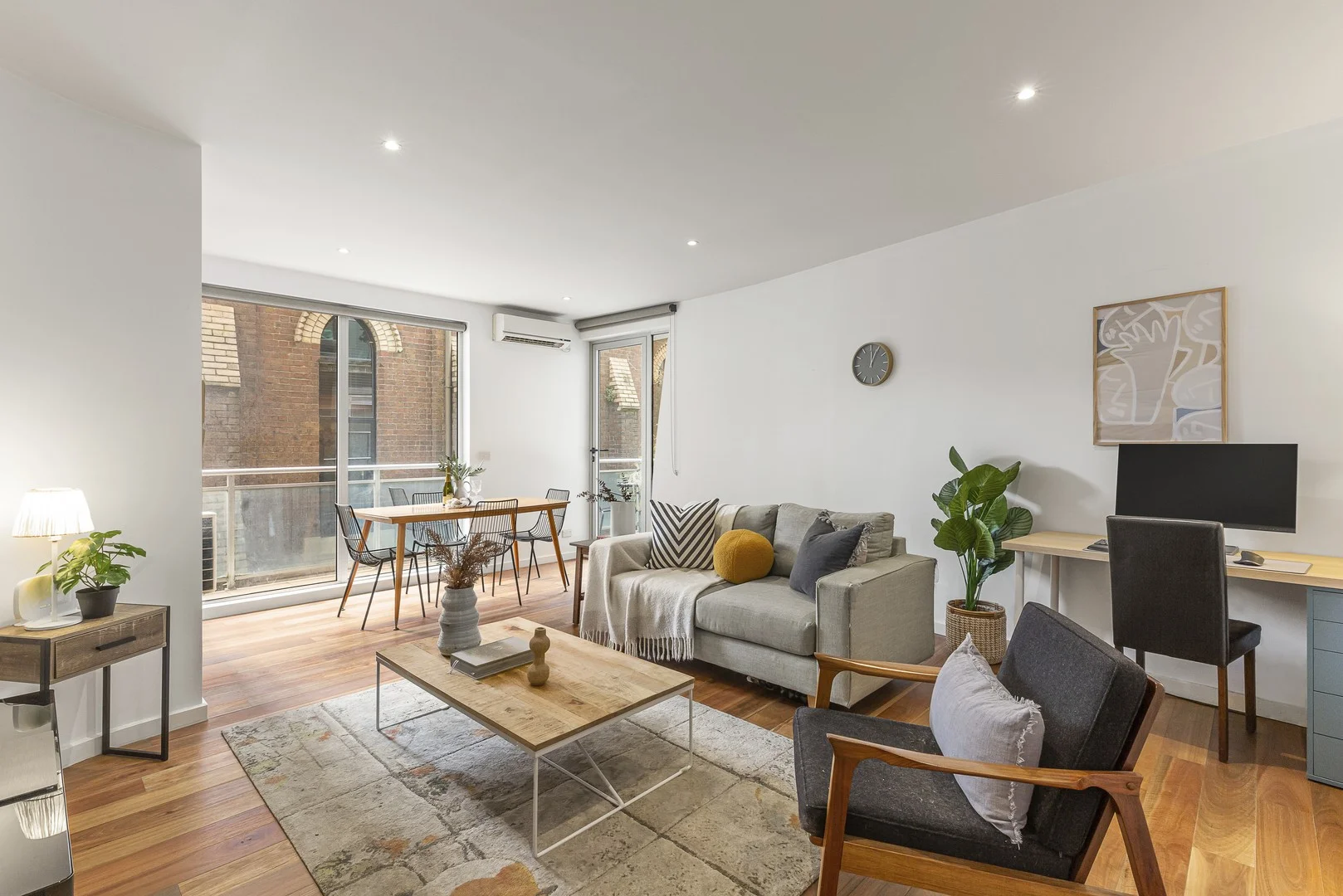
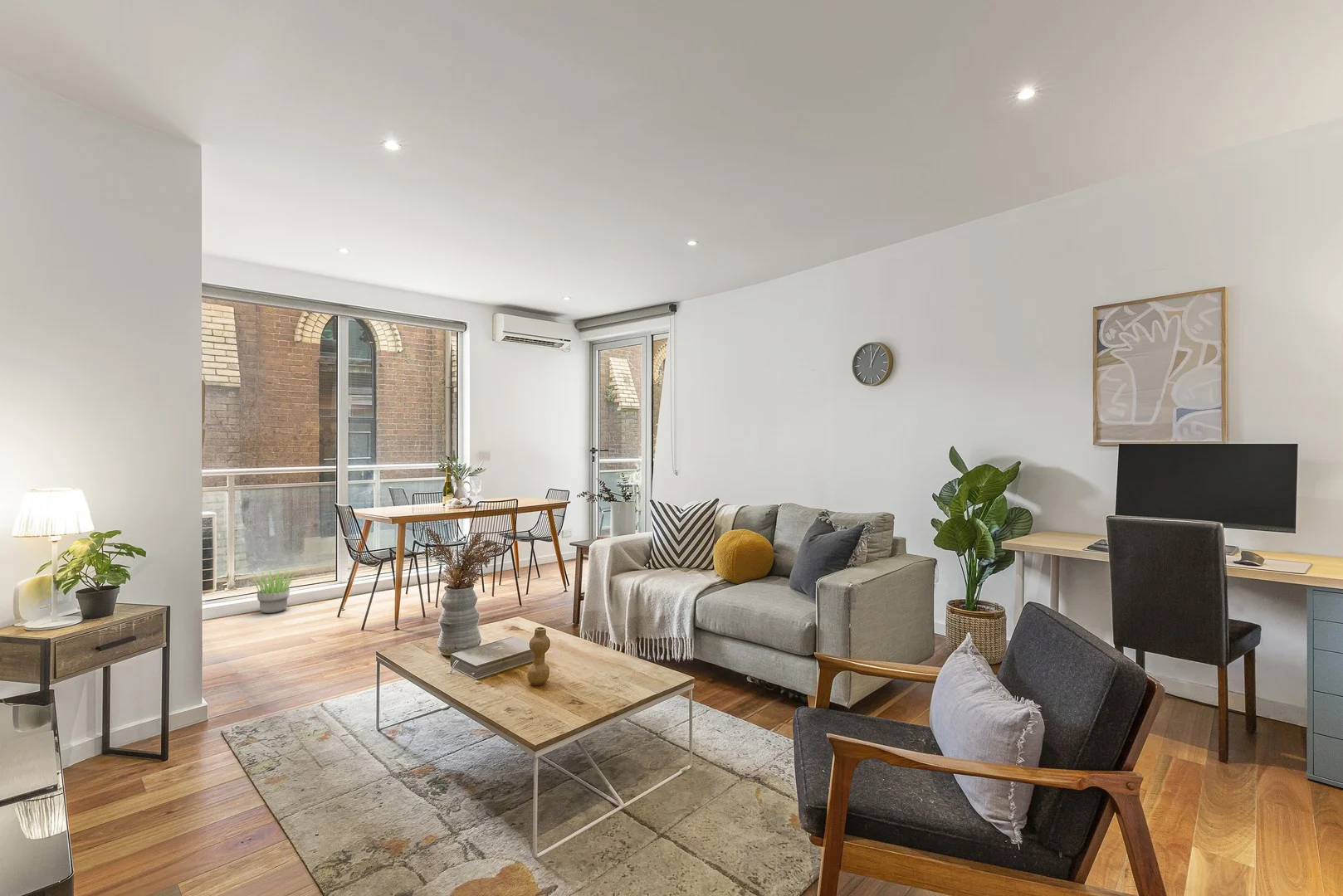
+ potted plant [247,568,300,614]
